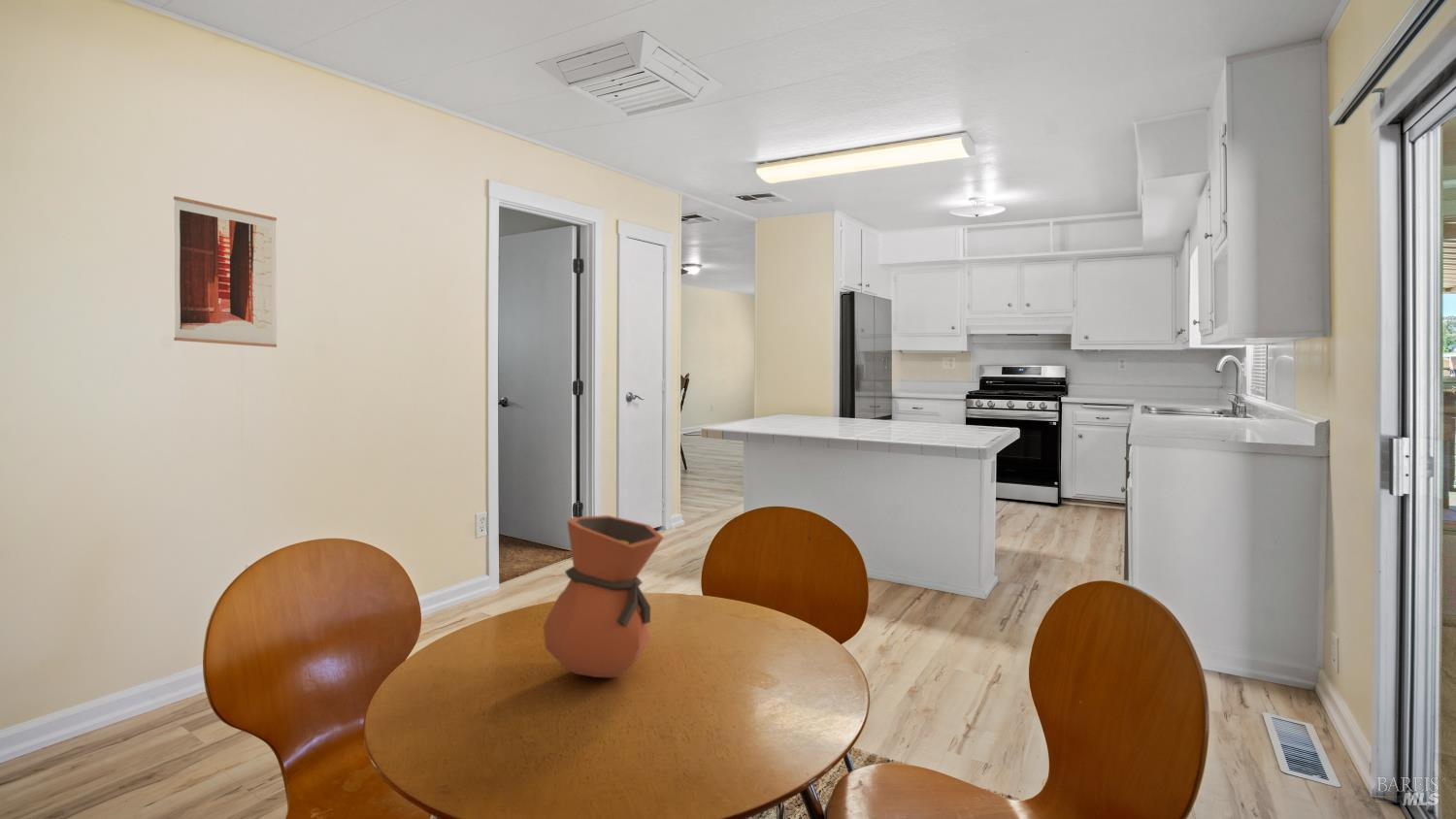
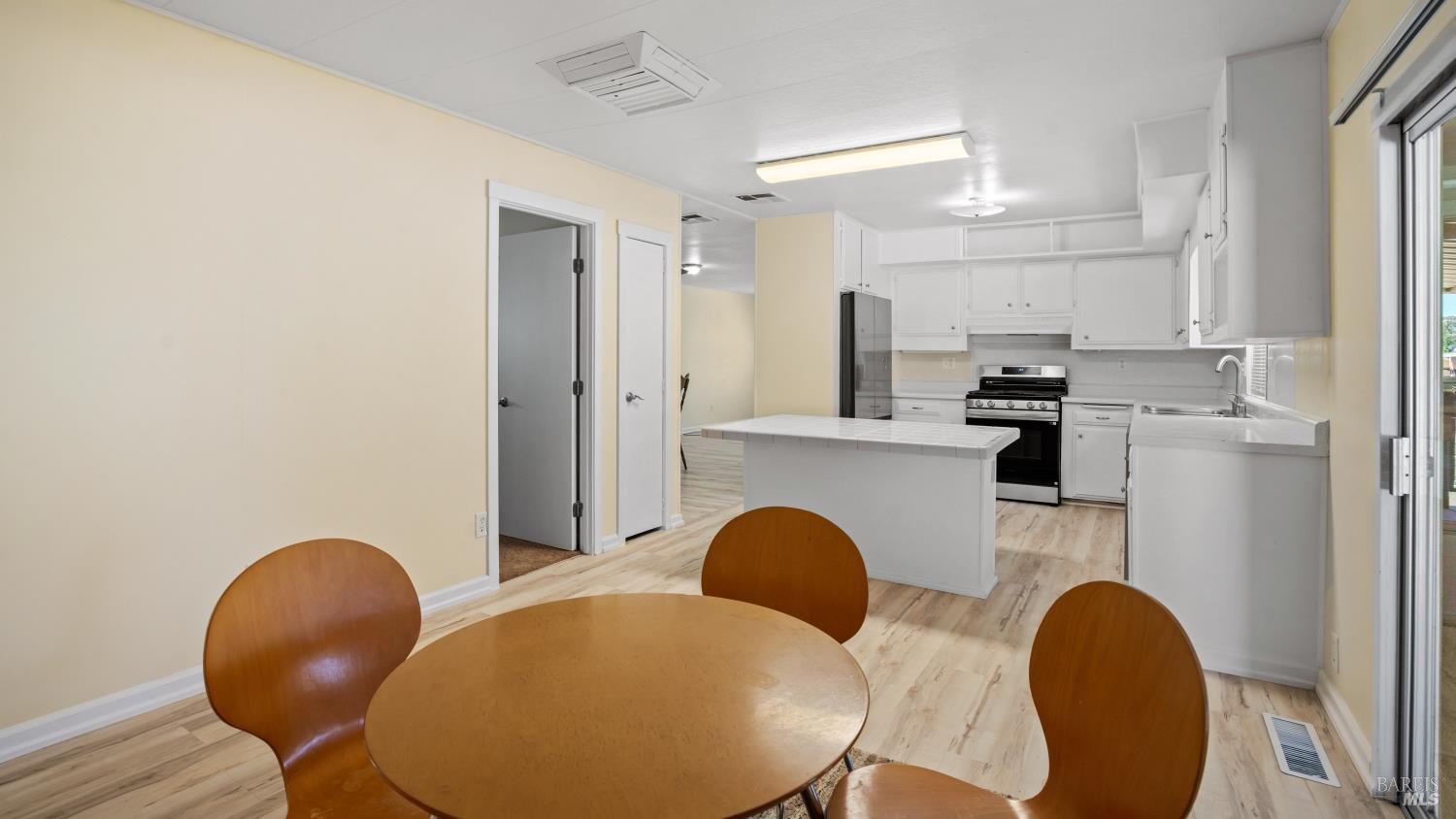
- vase [543,514,665,678]
- wall art [173,195,278,348]
